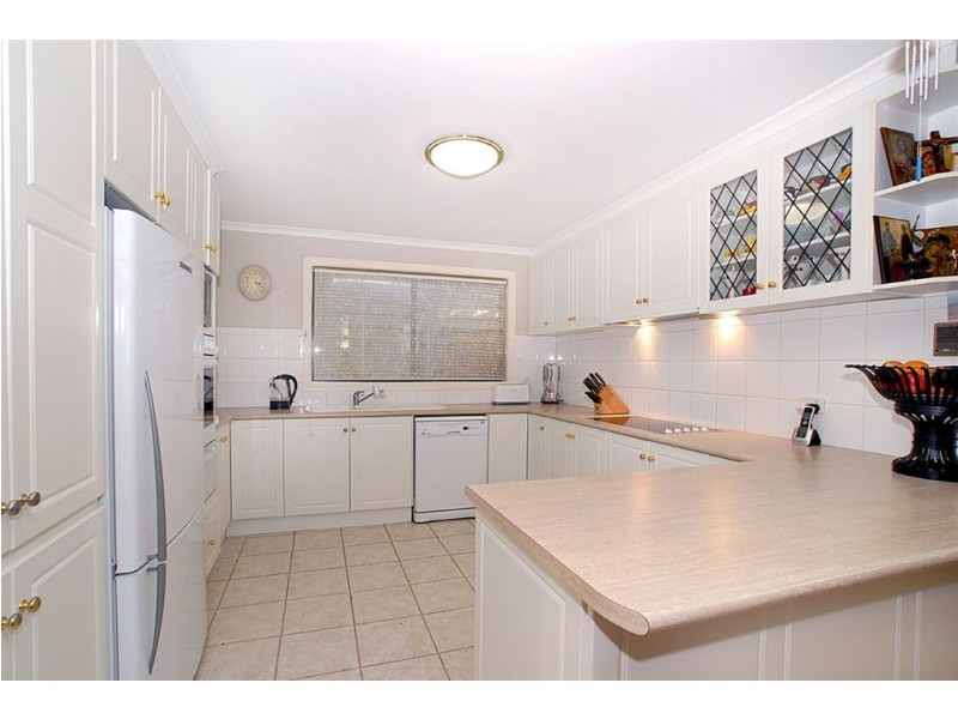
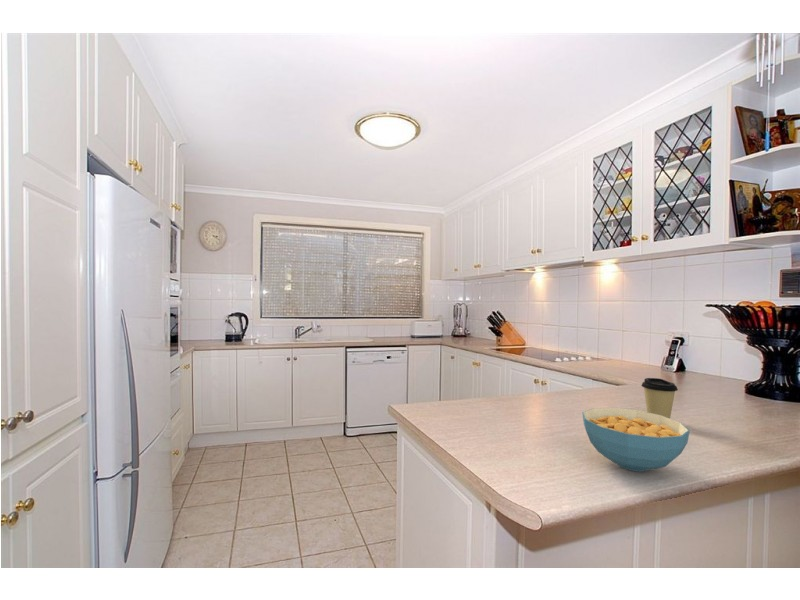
+ cereal bowl [582,407,691,472]
+ coffee cup [641,377,679,419]
